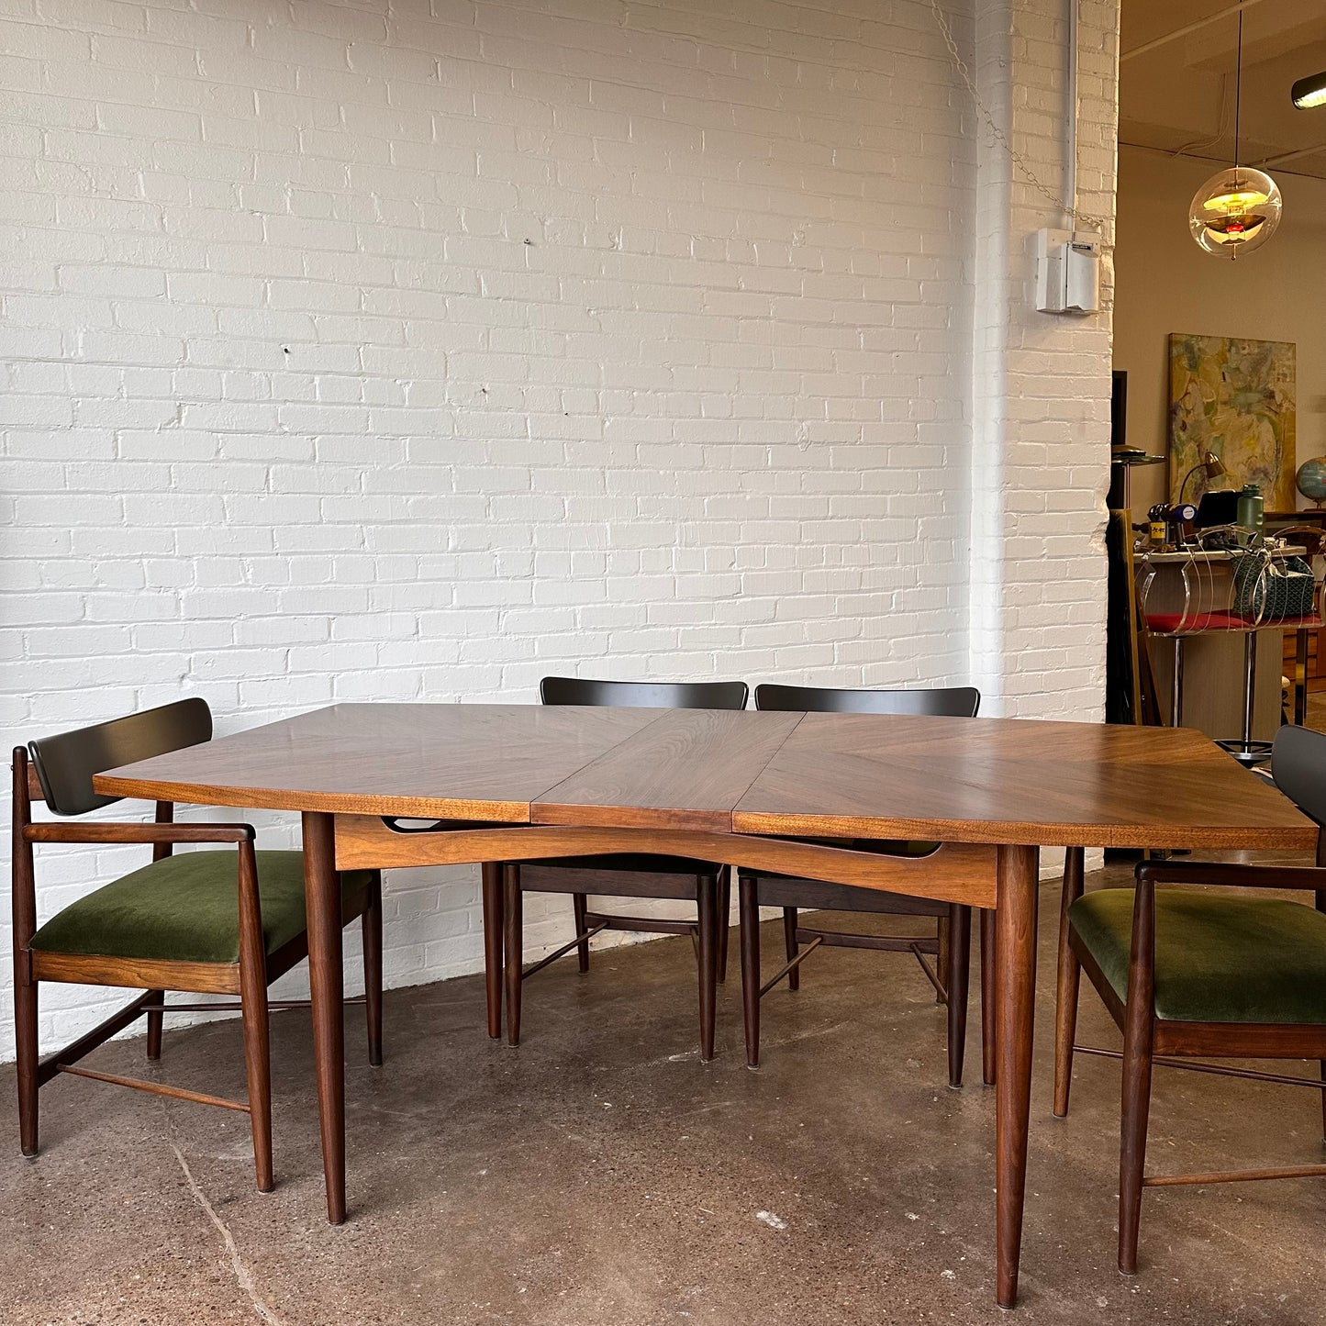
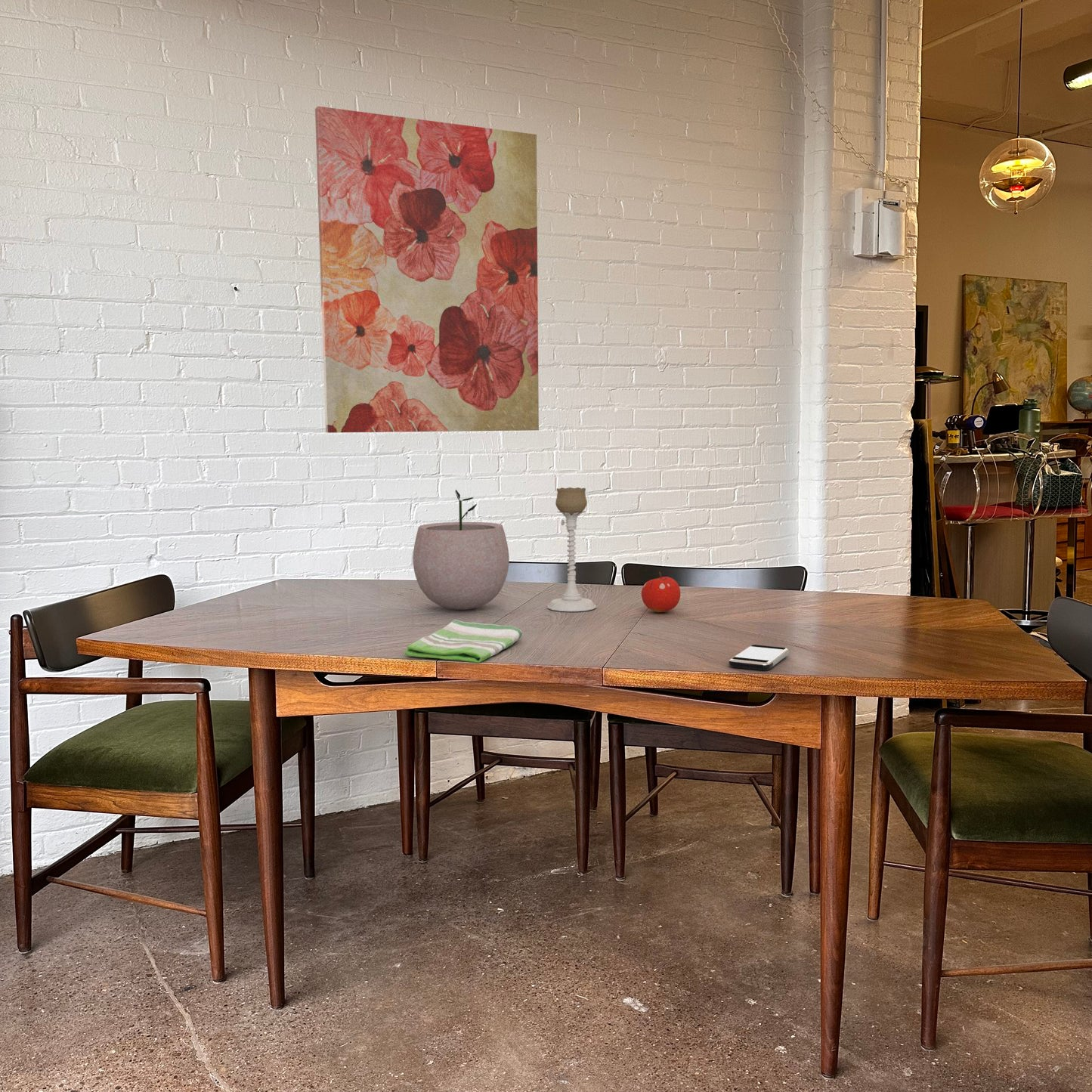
+ plant pot [413,489,510,611]
+ wall art [314,106,540,434]
+ candle holder [546,487,597,612]
+ smartphone [728,644,790,671]
+ fruit [641,571,681,613]
+ dish towel [404,619,523,664]
